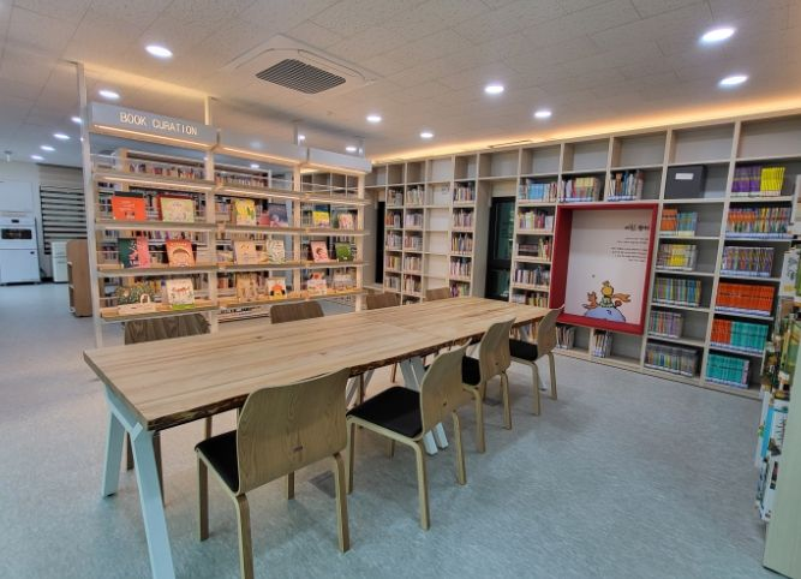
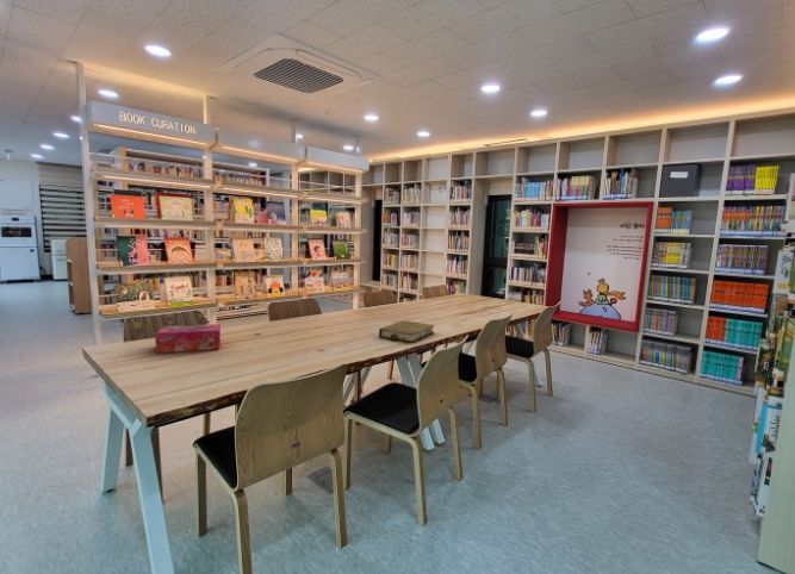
+ tissue box [154,323,222,354]
+ book [378,319,435,343]
